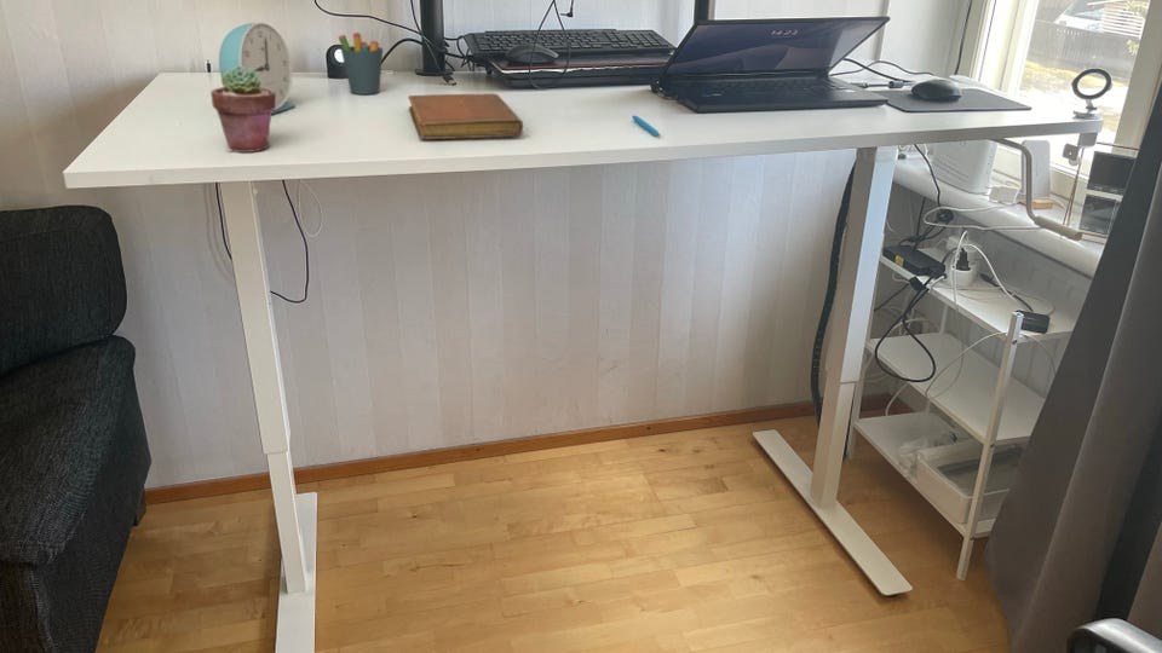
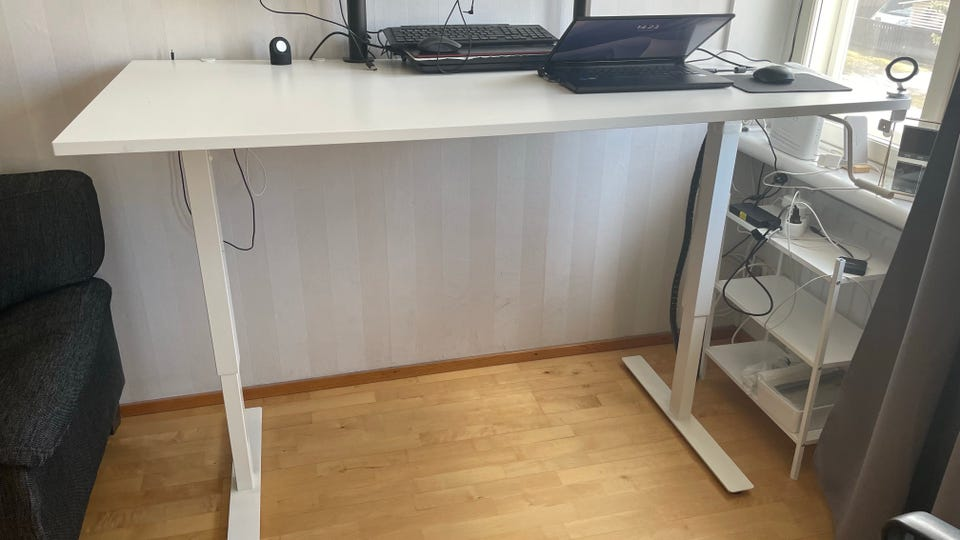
- alarm clock [218,22,297,115]
- pen holder [338,23,384,96]
- potted succulent [209,65,276,154]
- pen [631,115,661,137]
- notebook [407,92,524,140]
